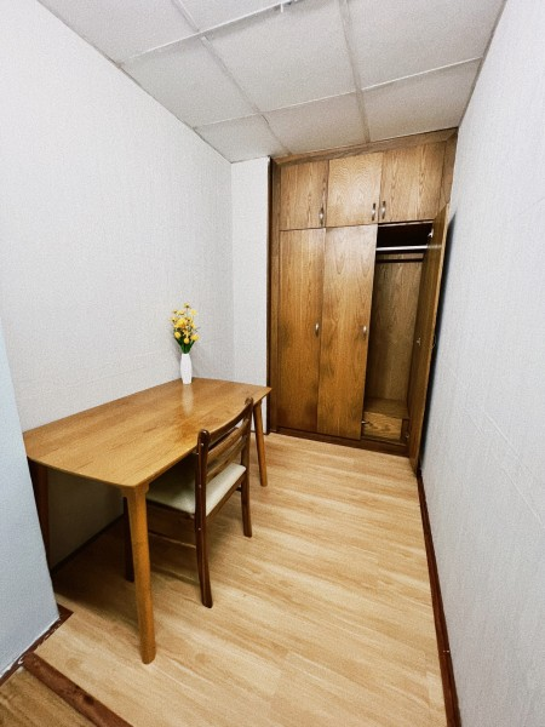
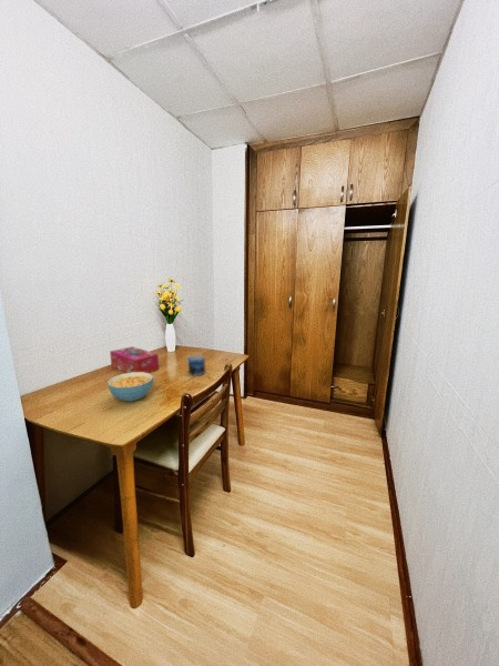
+ tissue box [109,345,160,373]
+ cereal bowl [106,372,154,403]
+ mug [185,354,206,376]
